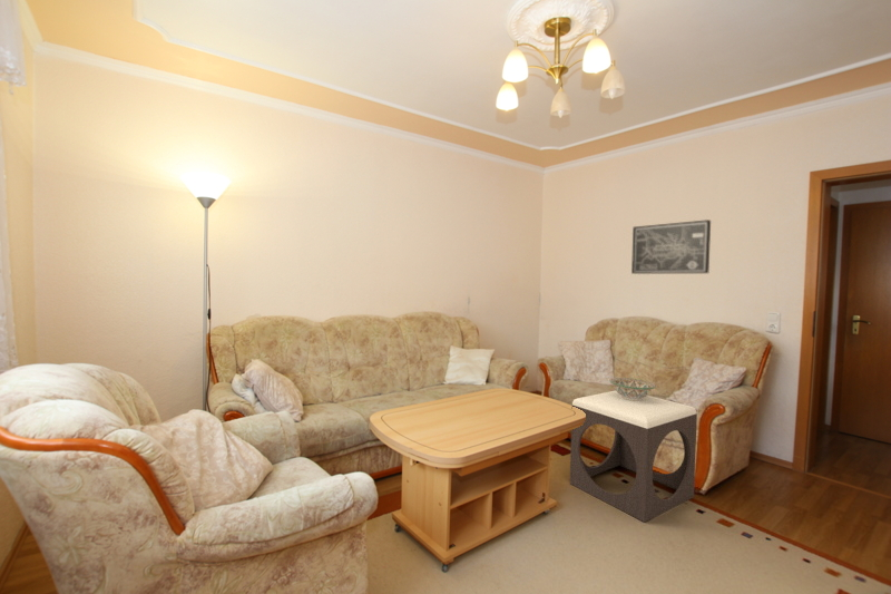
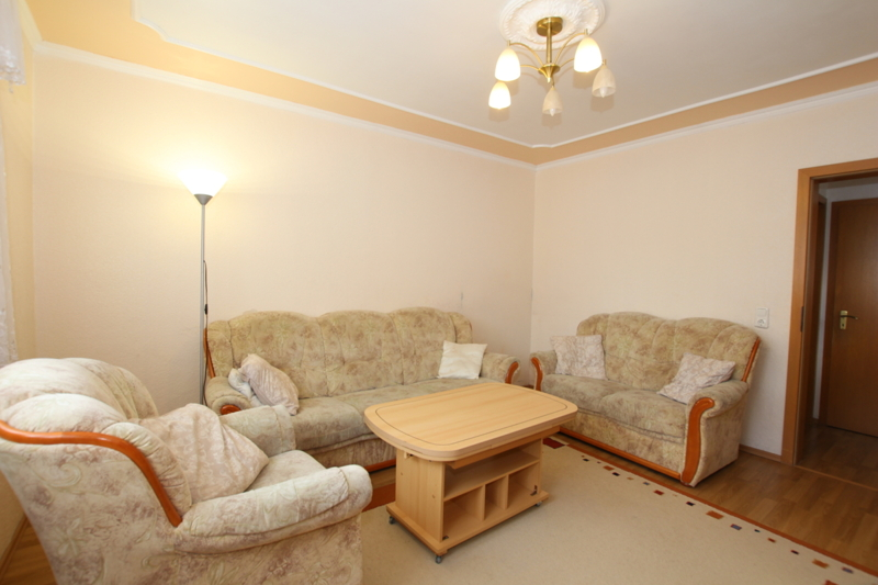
- footstool [569,389,698,524]
- wall art [630,218,712,275]
- decorative bowl [608,377,656,401]
